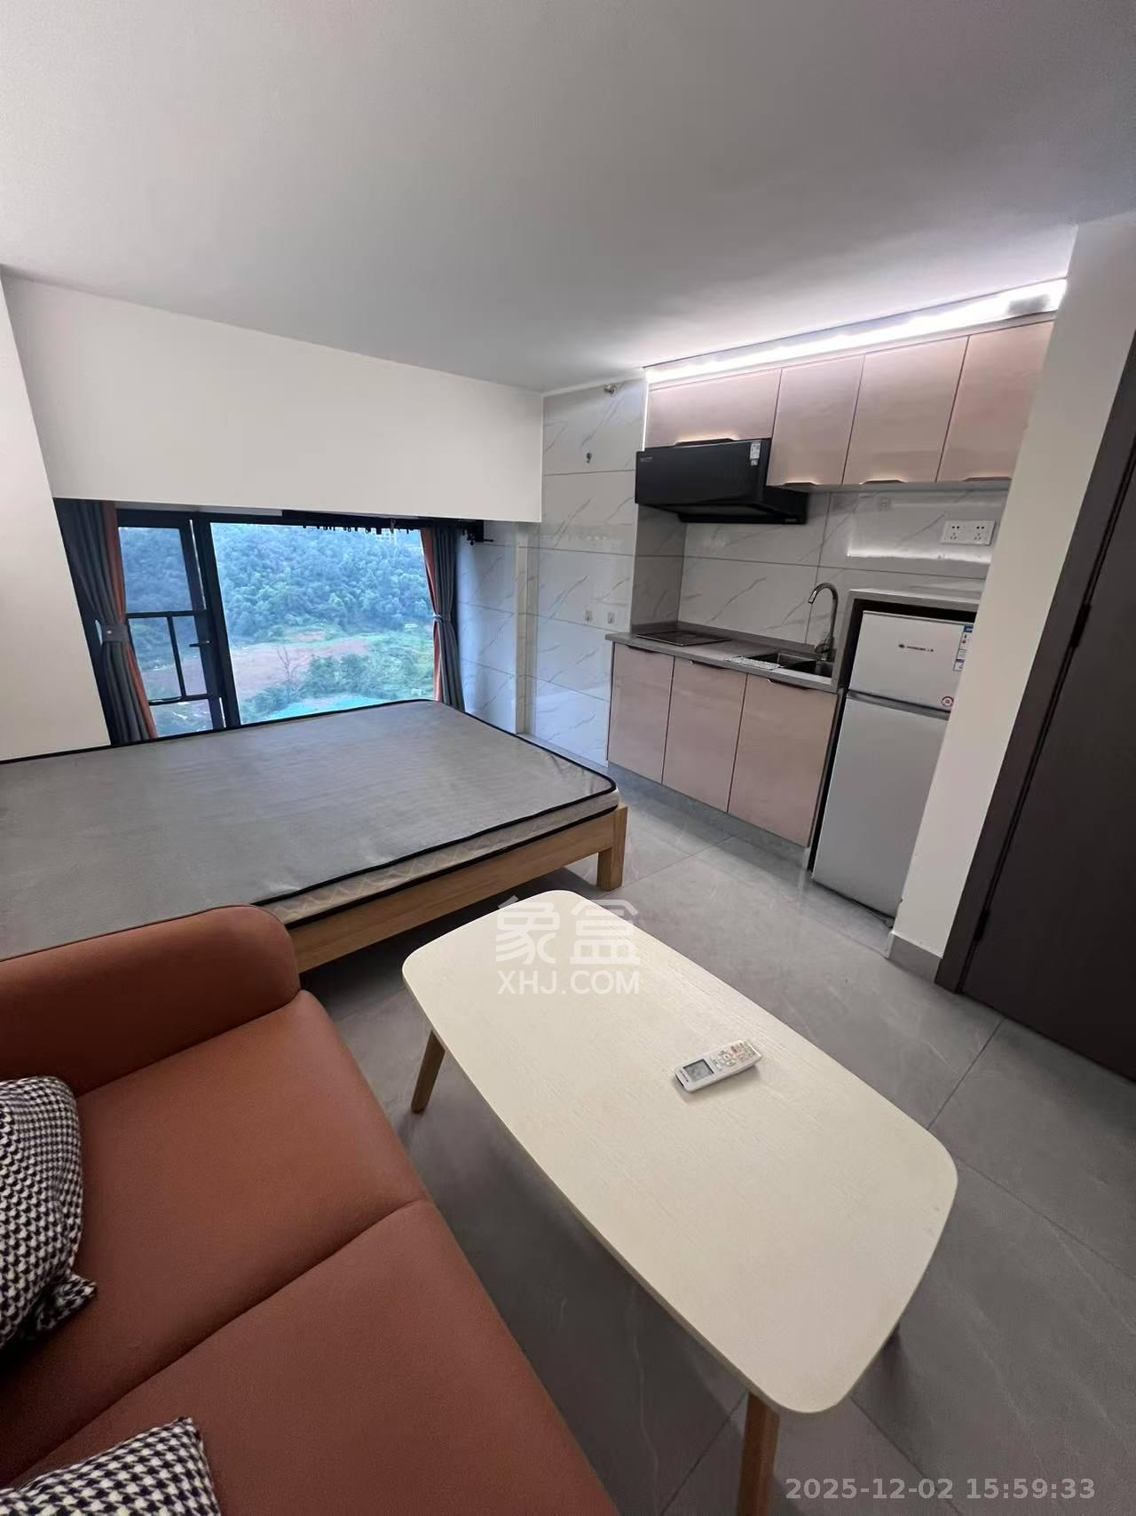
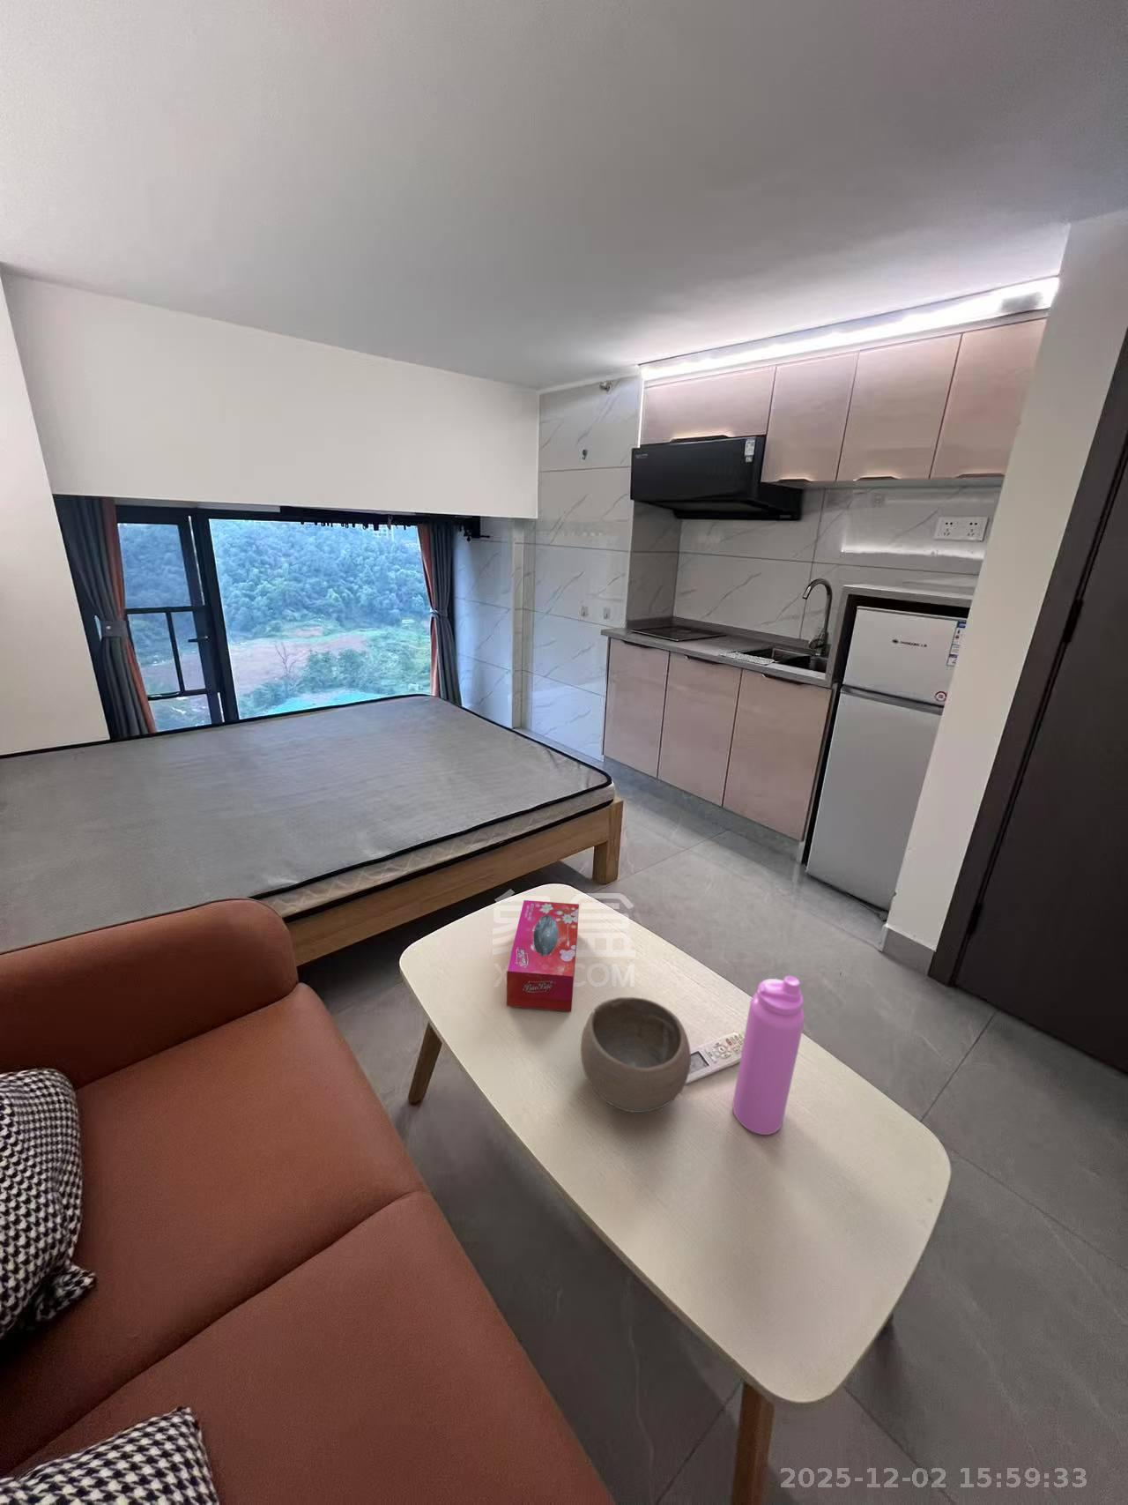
+ water bottle [731,975,806,1135]
+ bowl [579,997,692,1114]
+ tissue box [506,899,579,1012]
